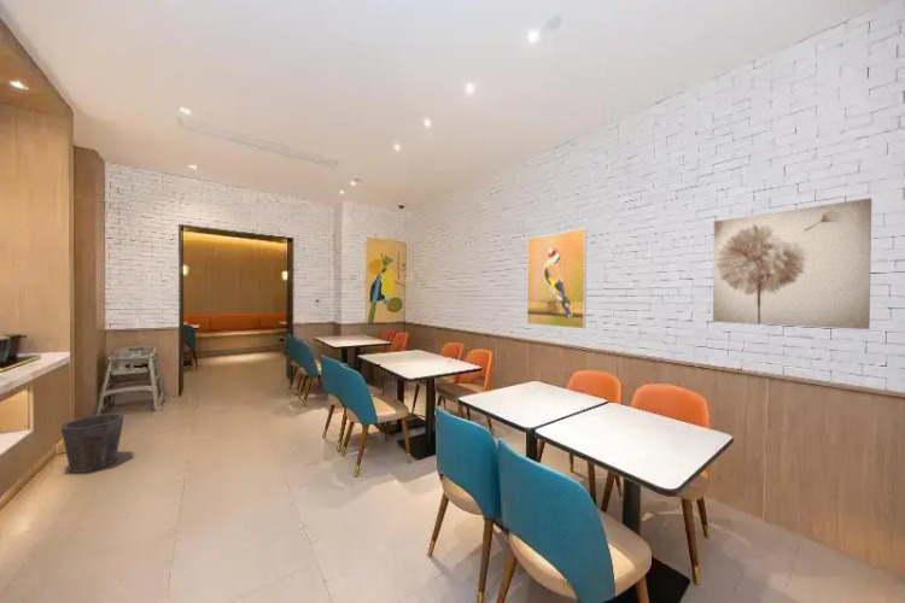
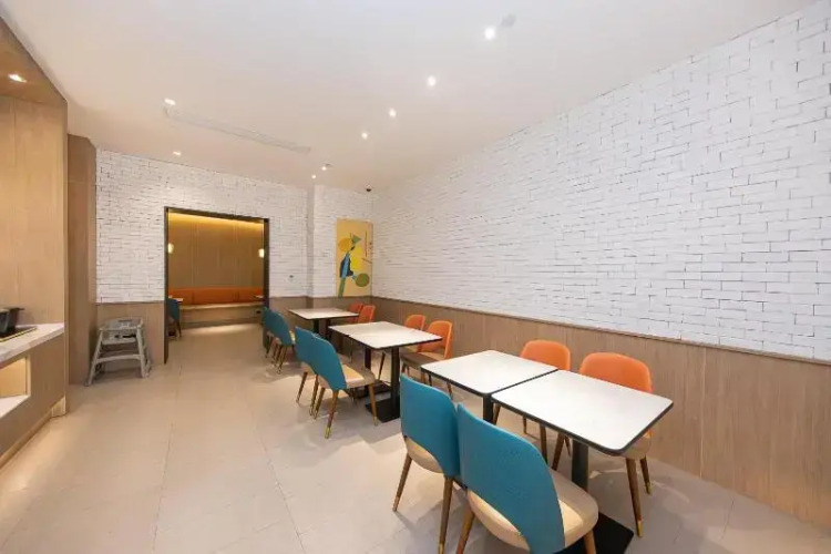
- waste bin [60,412,124,474]
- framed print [526,227,588,330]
- wall art [712,197,872,330]
